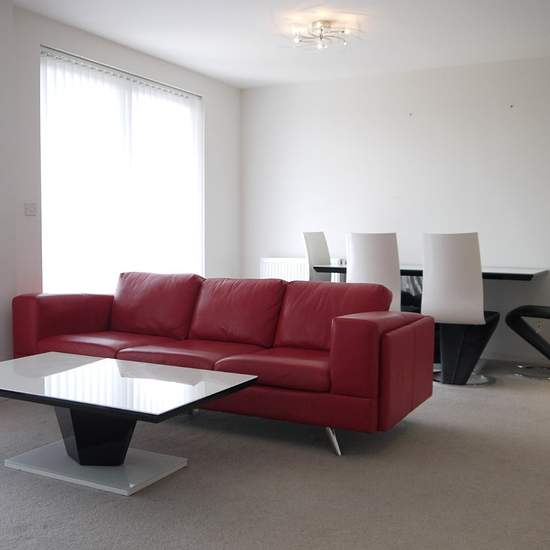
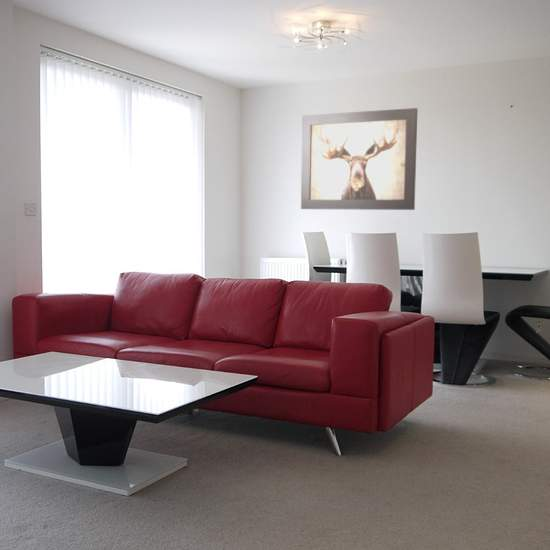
+ wall art [300,107,418,211]
